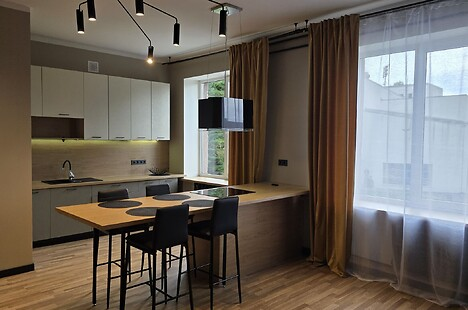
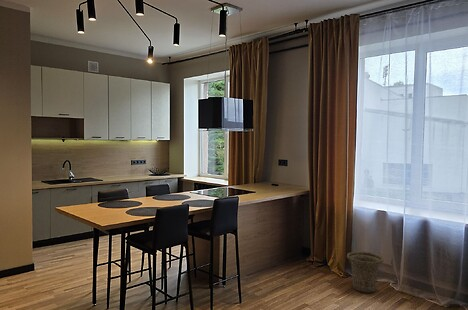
+ basket [346,250,385,294]
